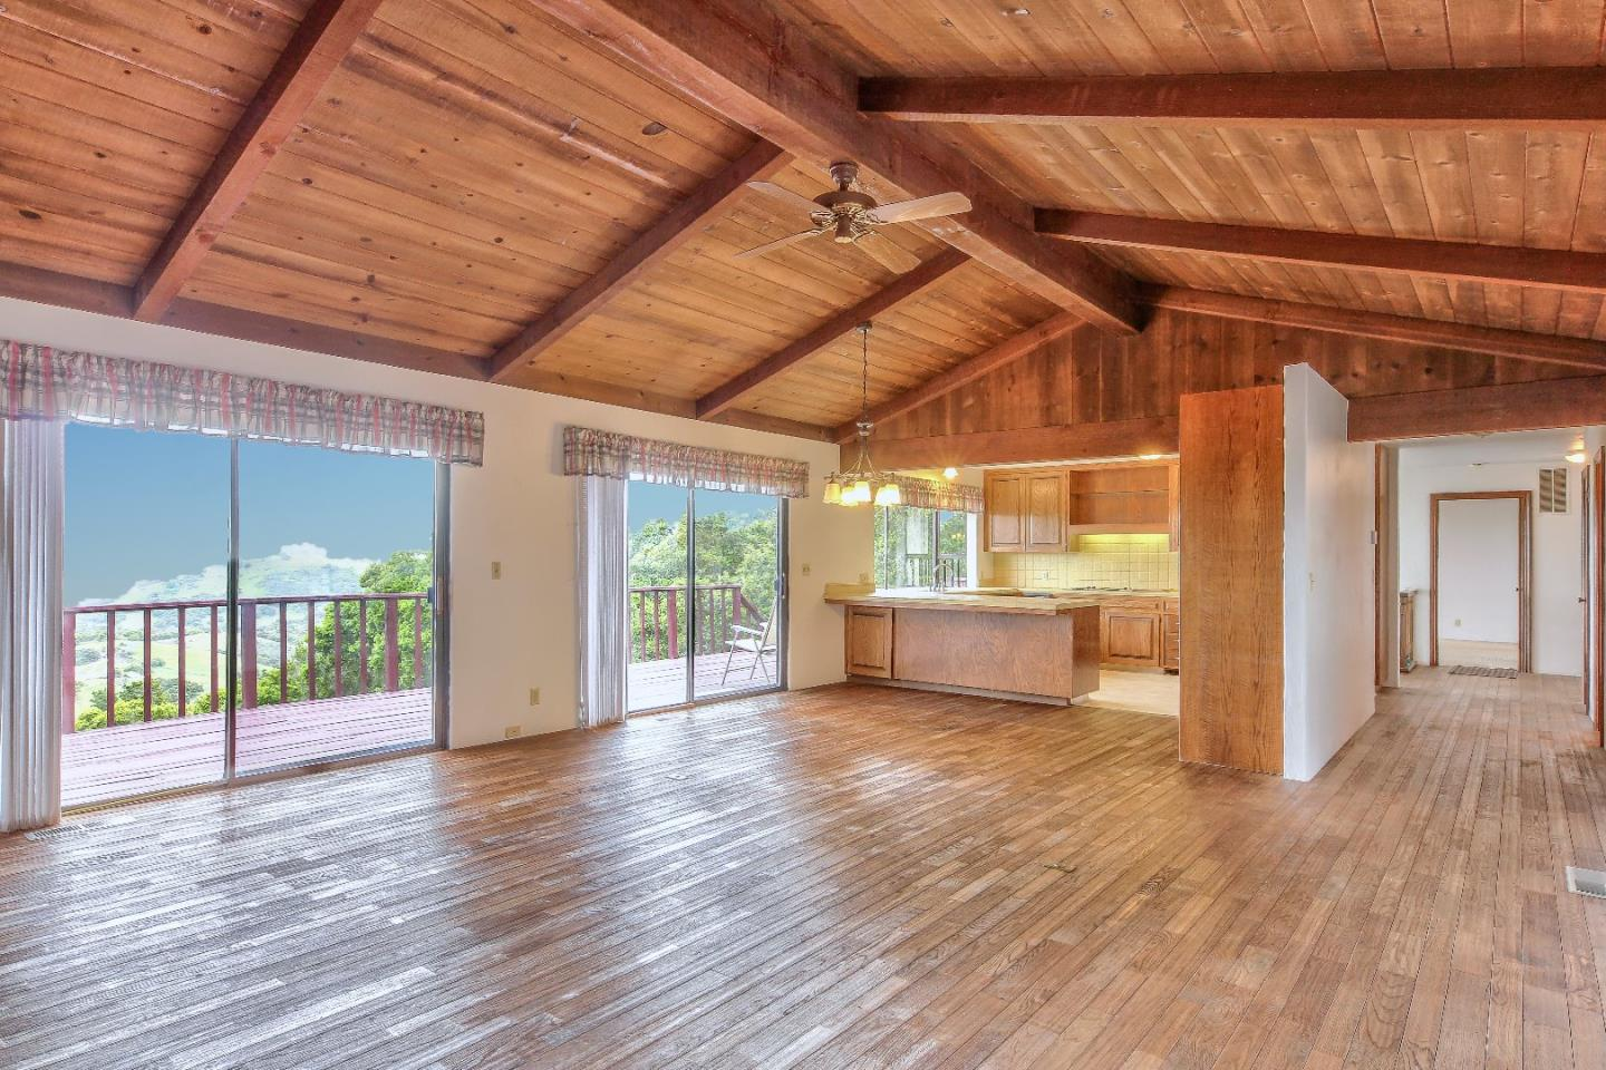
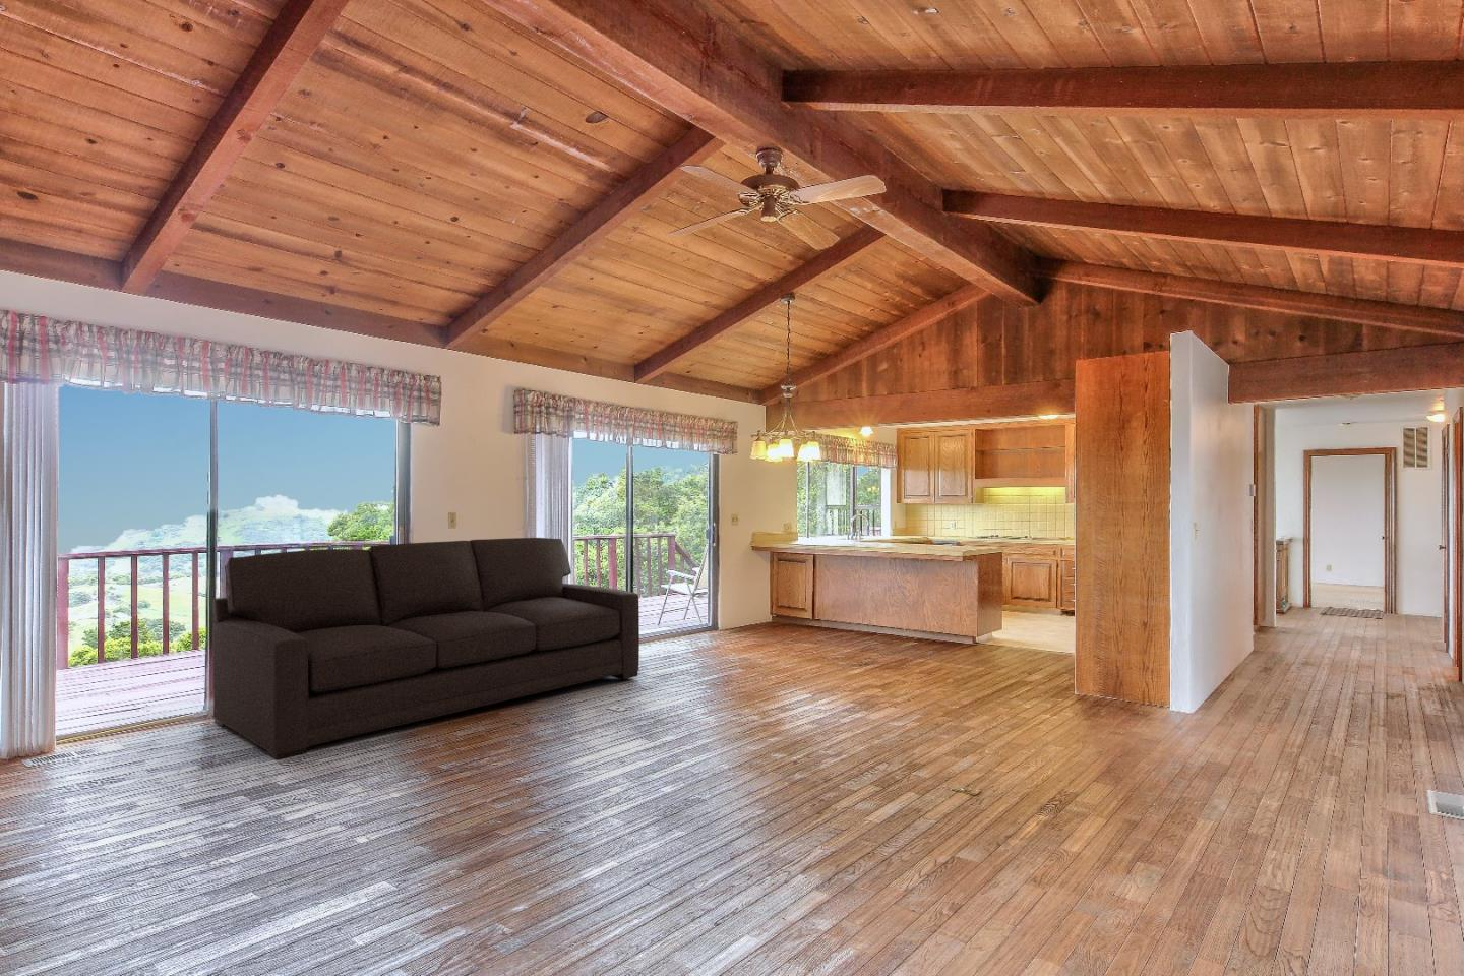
+ sofa [211,537,640,760]
